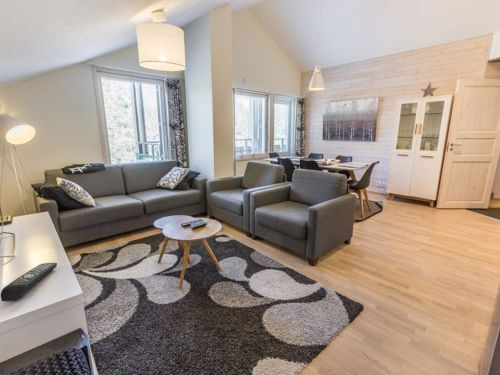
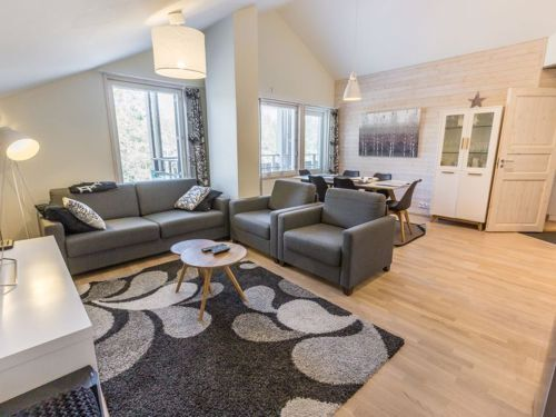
- remote control [0,262,58,302]
